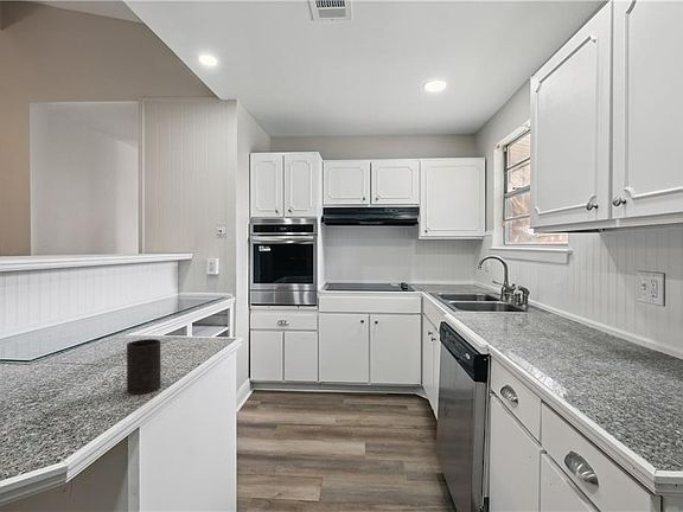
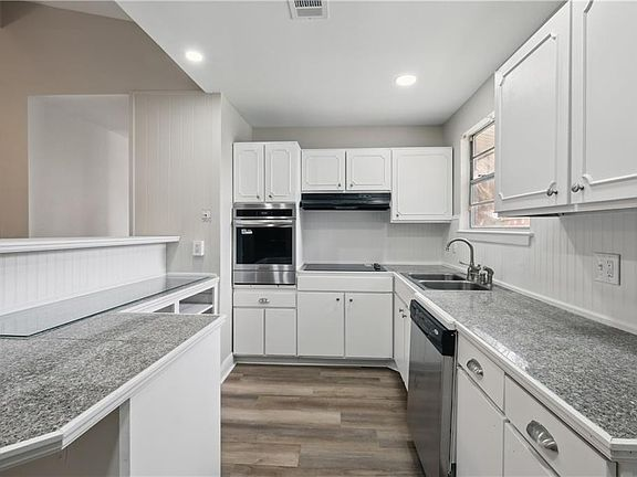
- cup [126,338,161,395]
